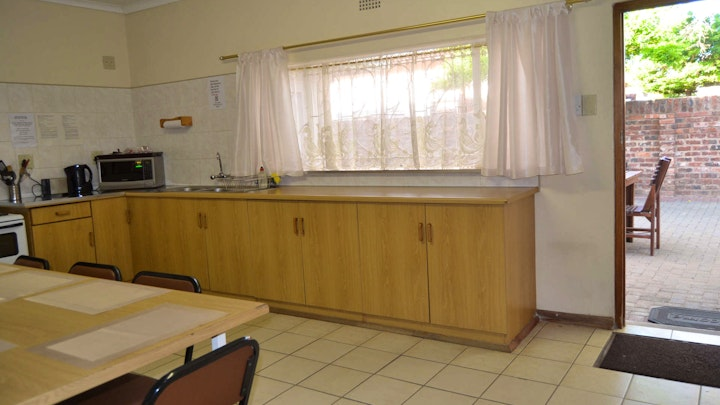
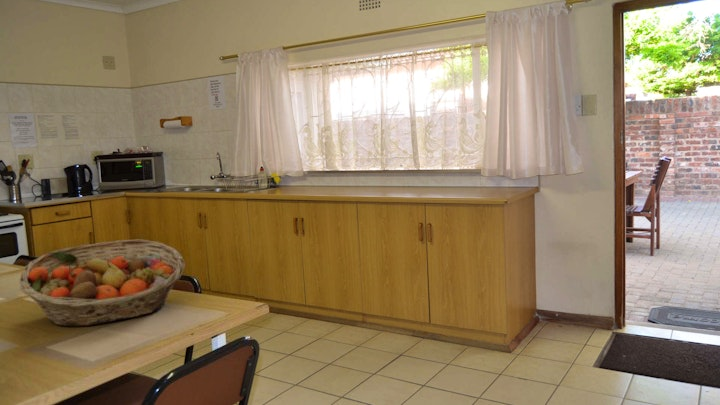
+ fruit basket [18,239,186,328]
